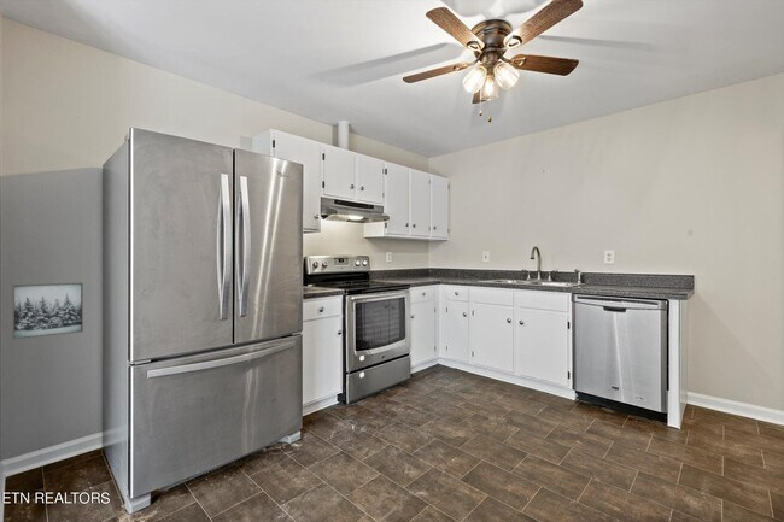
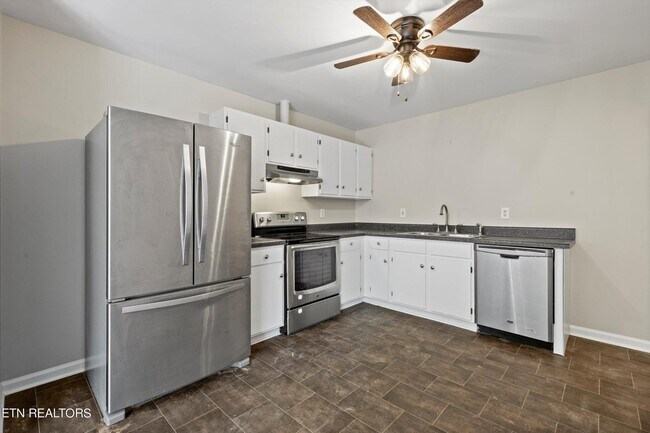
- wall art [12,282,84,340]
